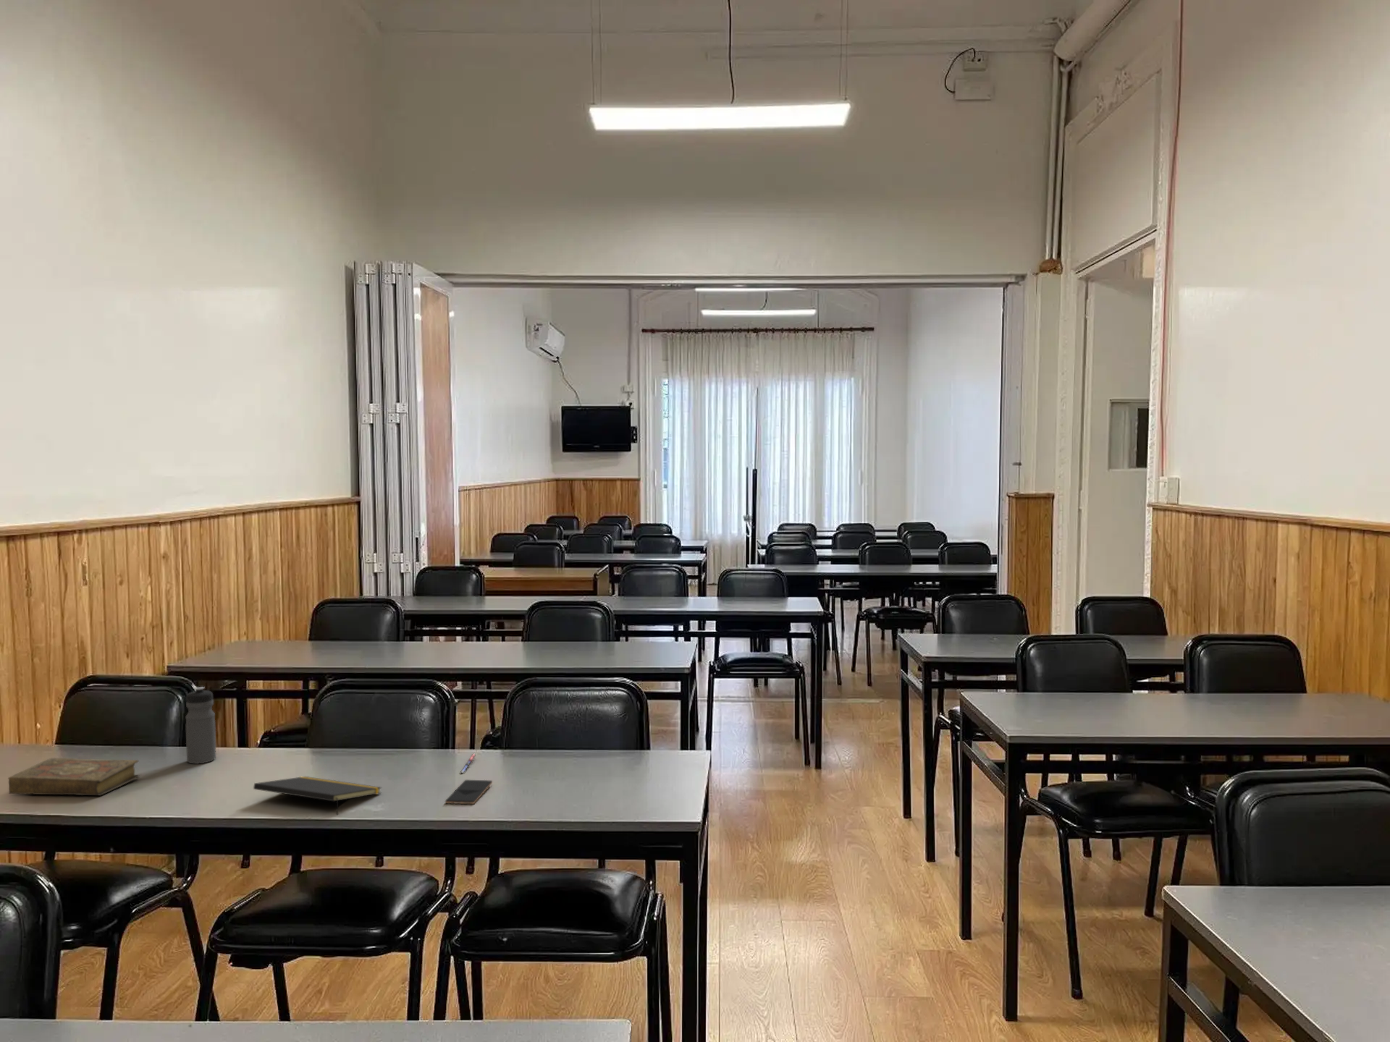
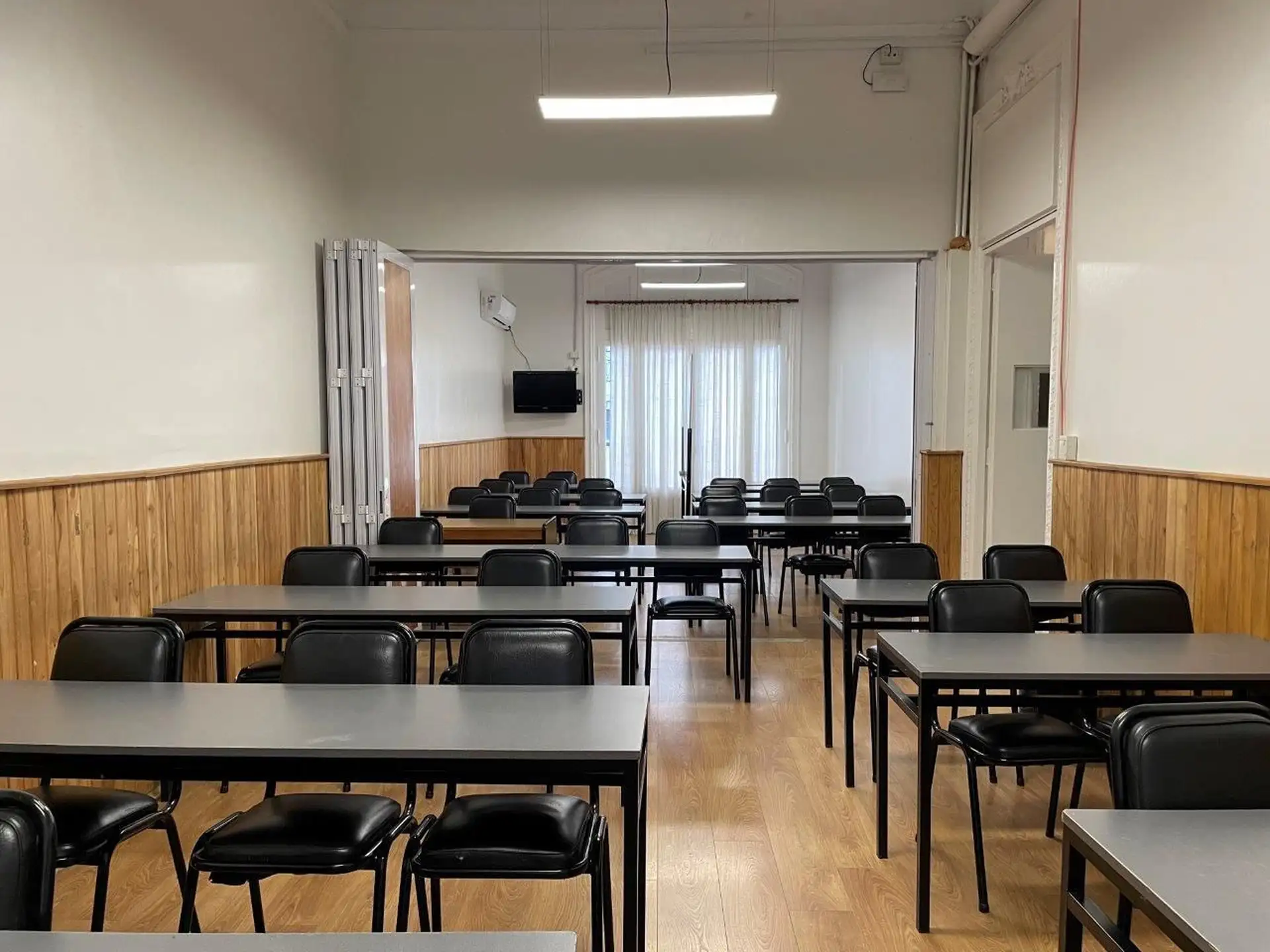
- pen [459,753,477,774]
- water bottle [185,686,217,765]
- book [8,757,140,797]
- smartphone [444,779,493,804]
- notepad [253,776,382,817]
